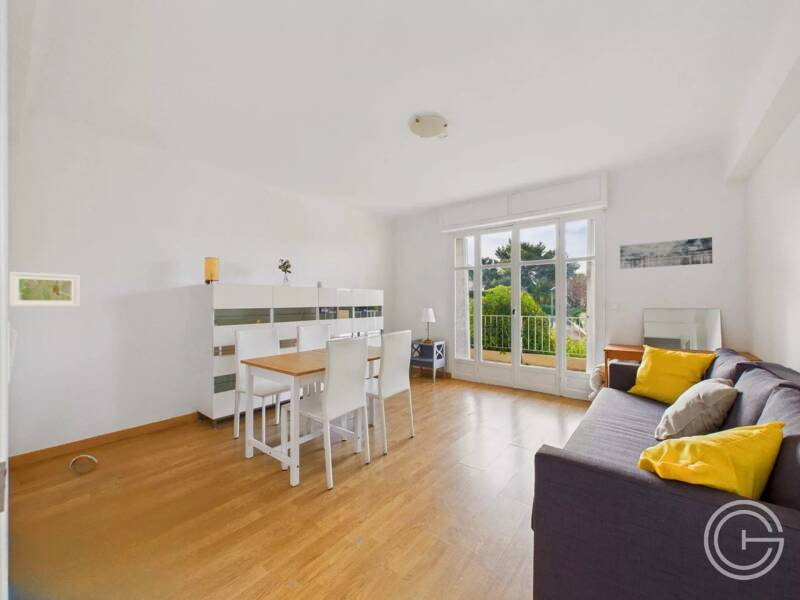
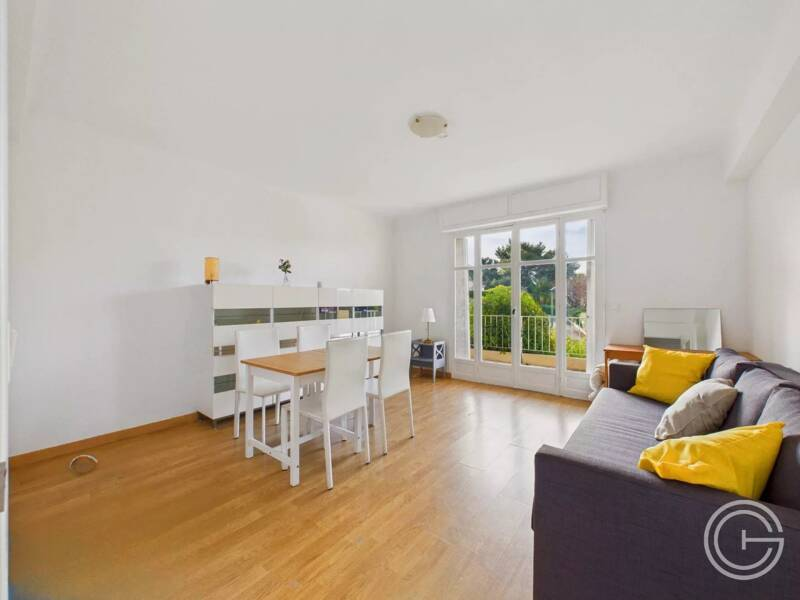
- wall art [619,236,714,270]
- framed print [8,271,81,308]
